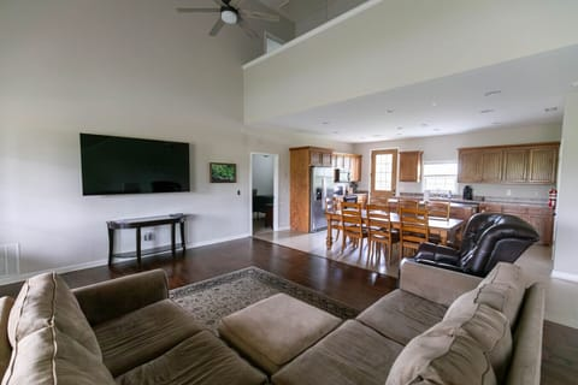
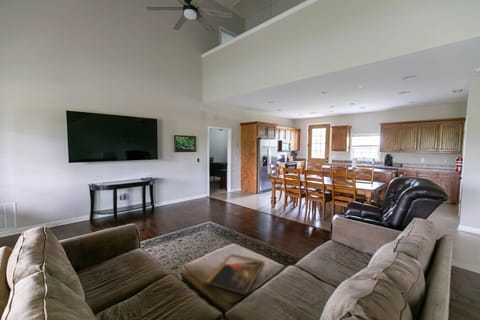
+ decorative tray [205,253,266,296]
